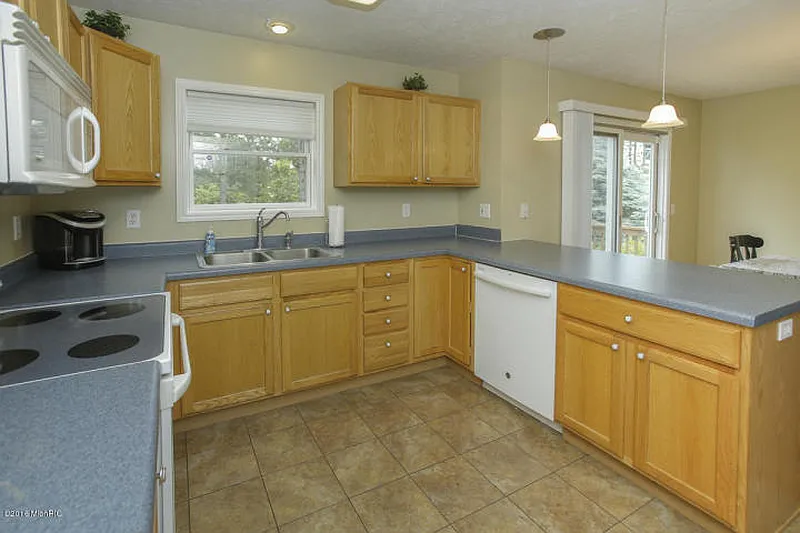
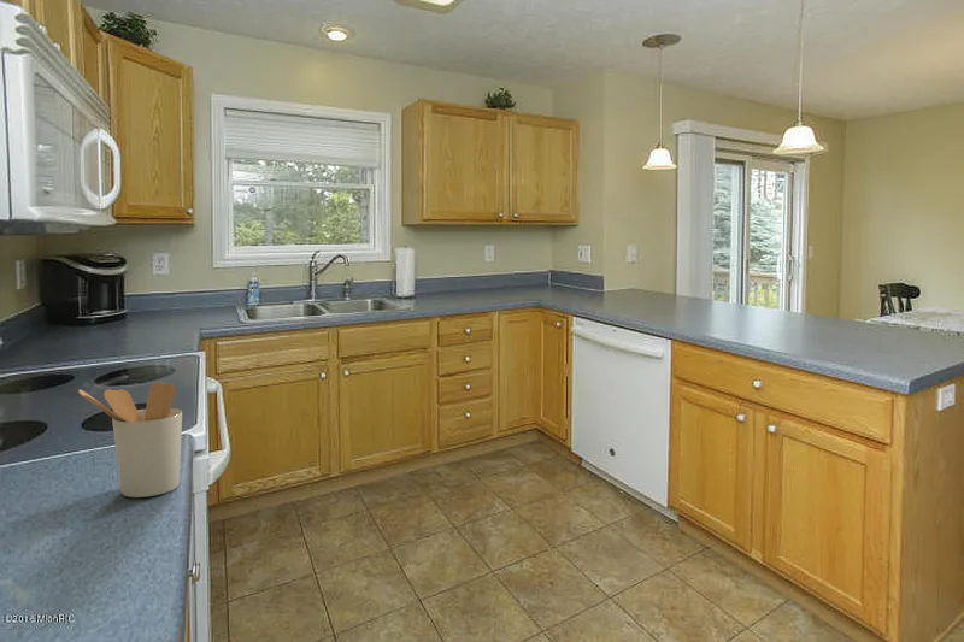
+ utensil holder [77,381,183,499]
